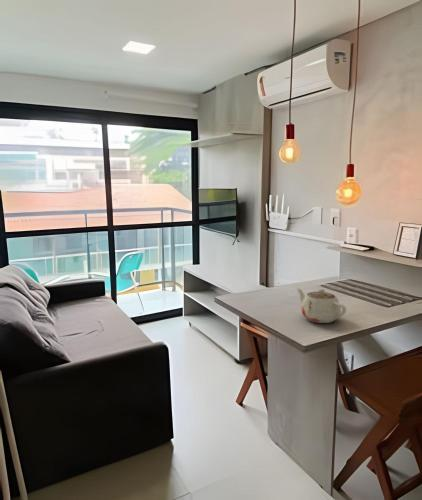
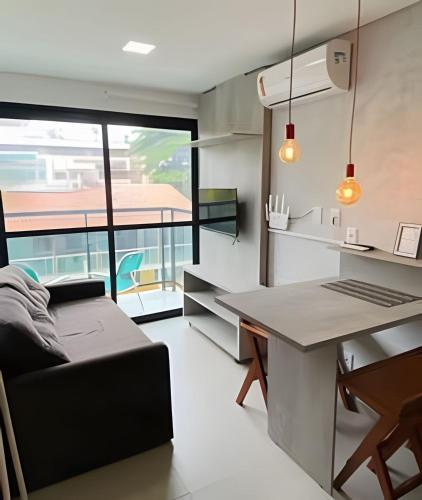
- teapot [295,287,347,324]
